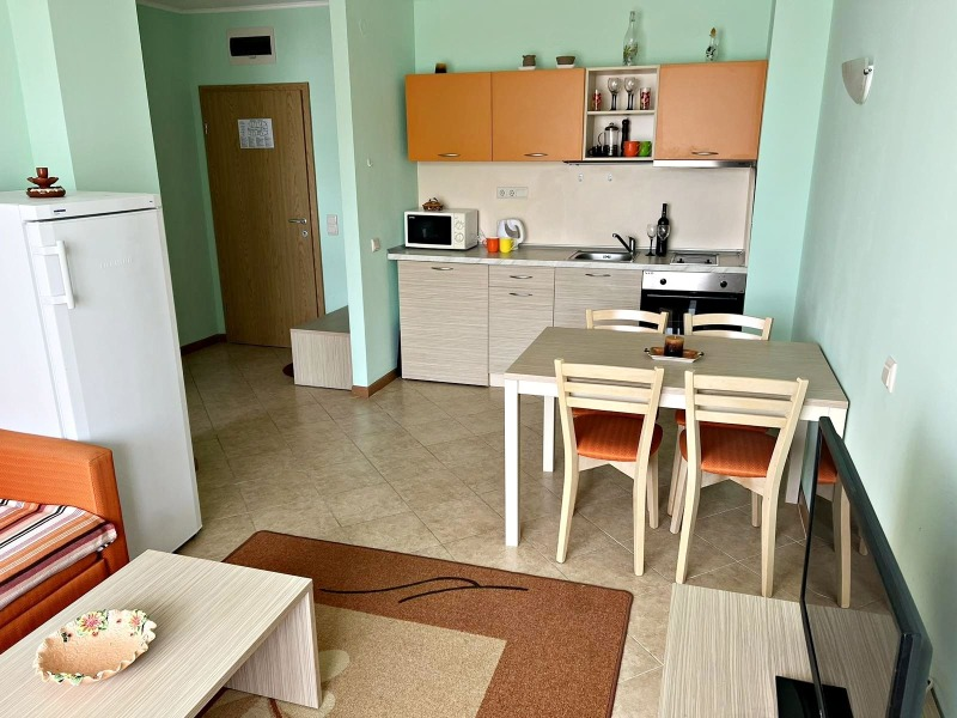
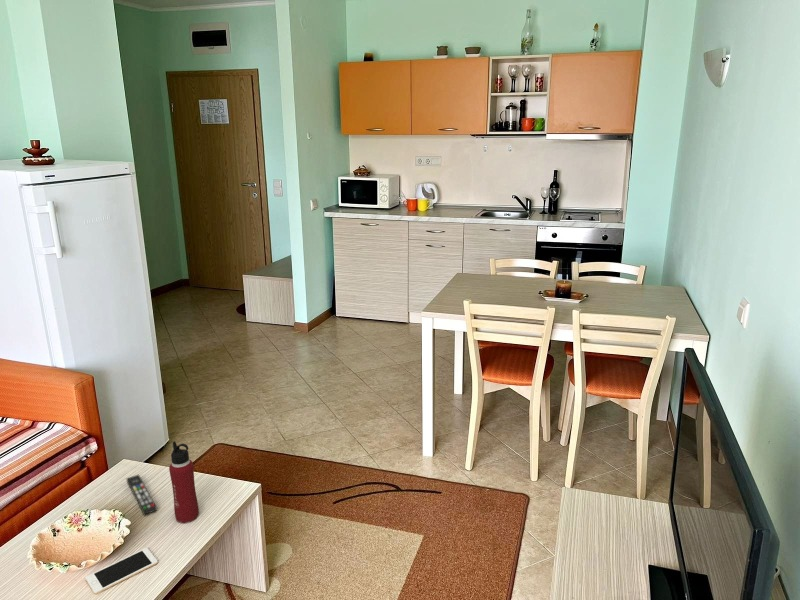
+ remote control [126,474,158,516]
+ cell phone [84,547,159,595]
+ water bottle [168,441,200,524]
